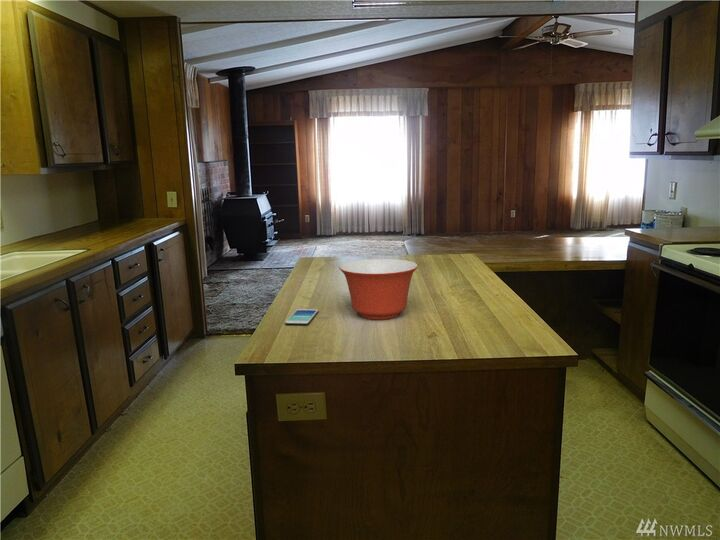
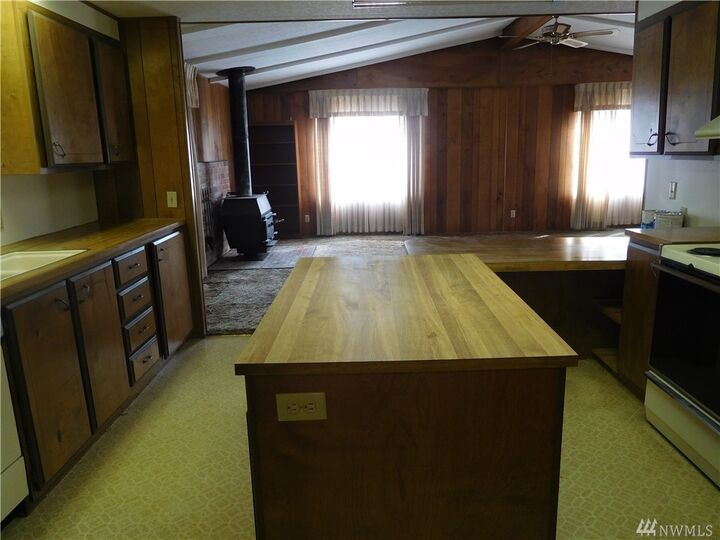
- mixing bowl [338,258,419,320]
- smartphone [284,308,319,326]
